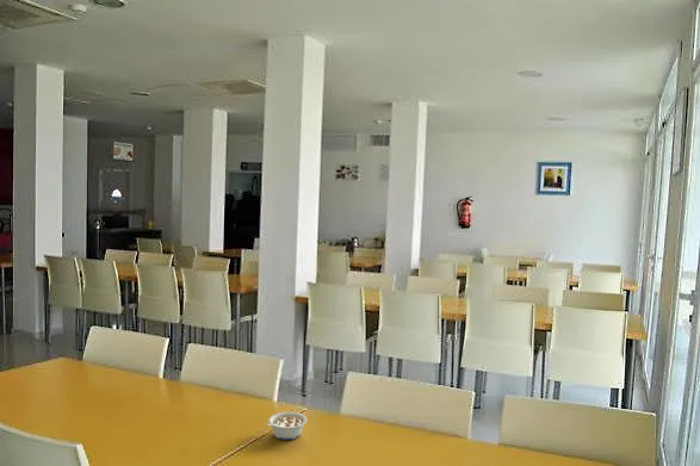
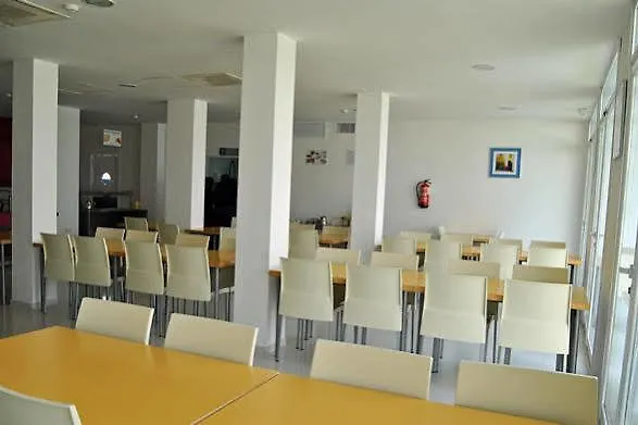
- legume [265,411,308,441]
